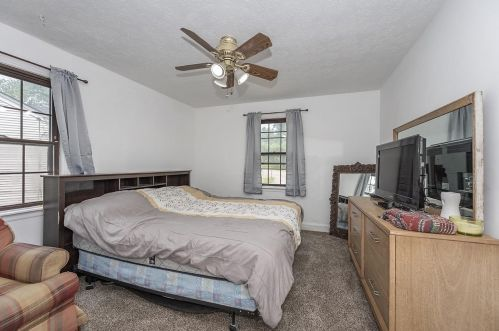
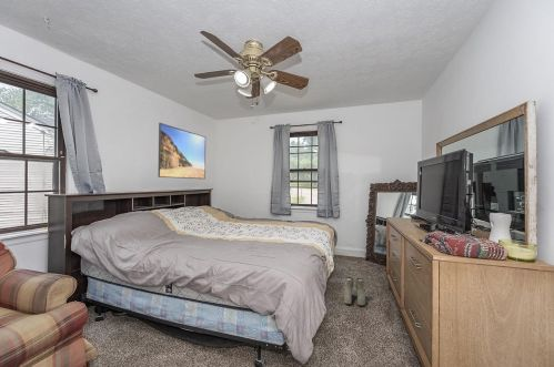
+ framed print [158,122,207,180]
+ boots [343,276,366,307]
